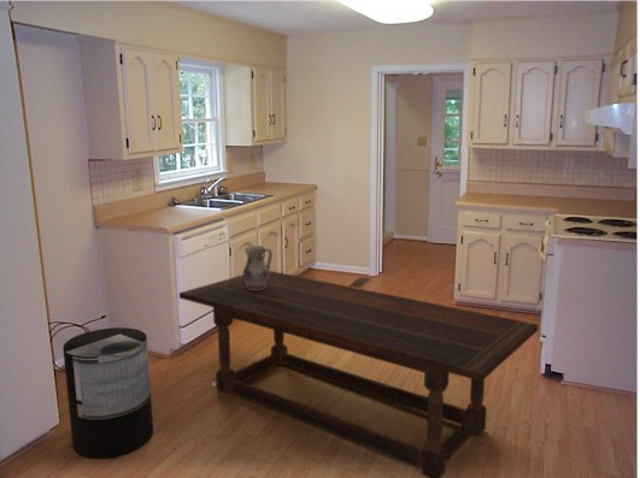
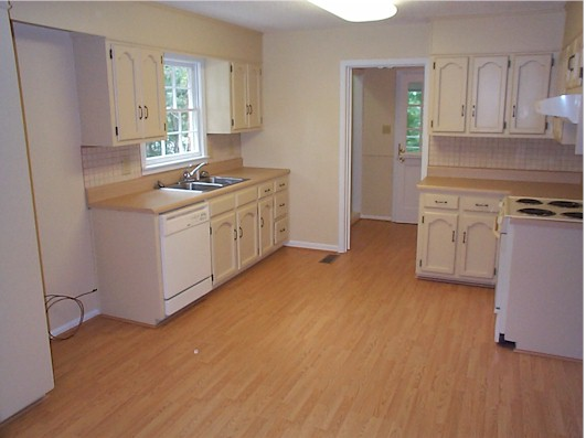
- dining table [178,270,540,478]
- trash can [61,326,154,460]
- ceramic pitcher [242,244,274,290]
